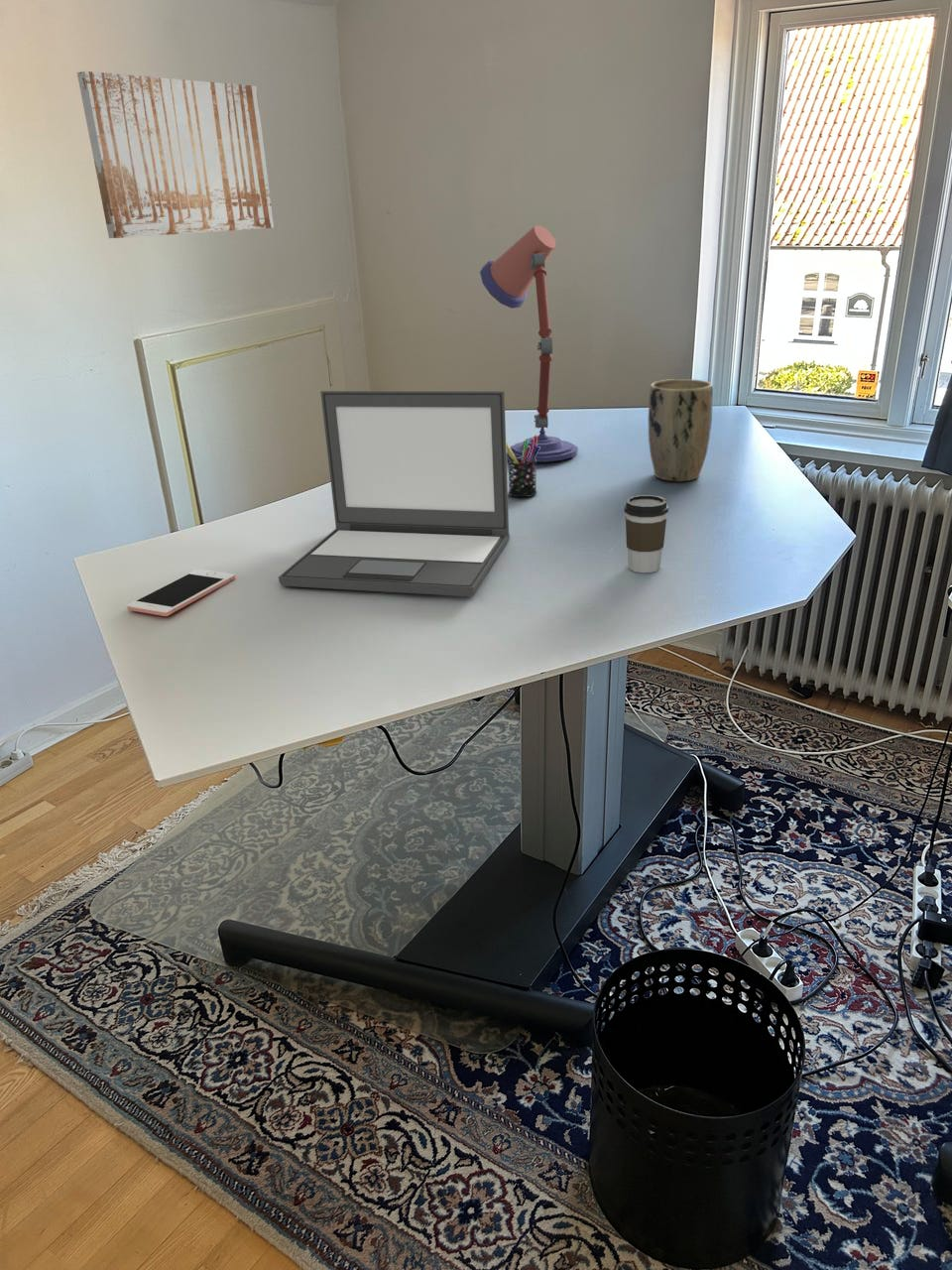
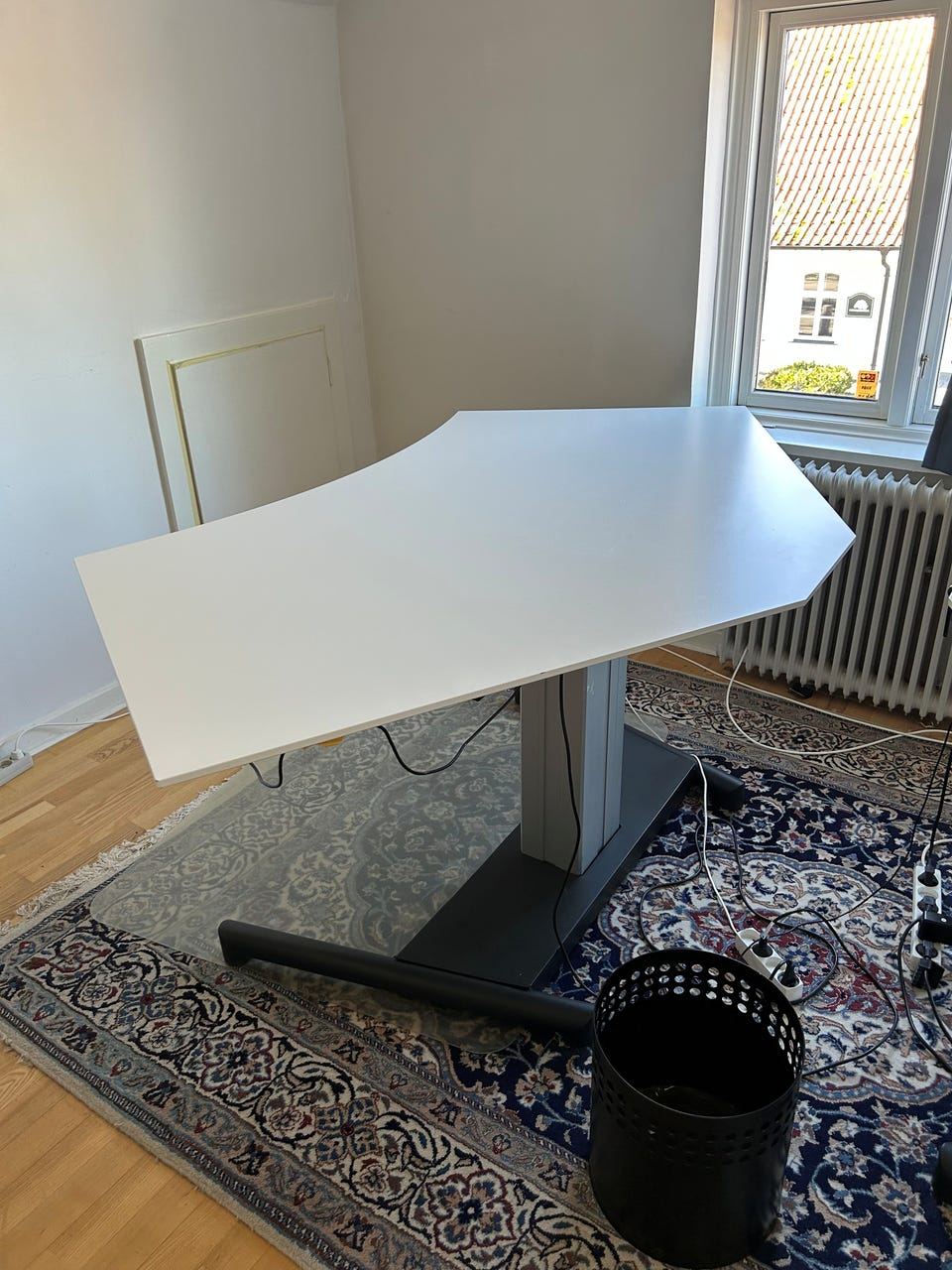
- coffee cup [623,494,669,573]
- plant pot [648,378,714,482]
- cell phone [126,569,236,617]
- pen holder [506,435,540,498]
- wall art [76,70,275,239]
- laptop [278,390,511,597]
- desk lamp [479,224,579,463]
